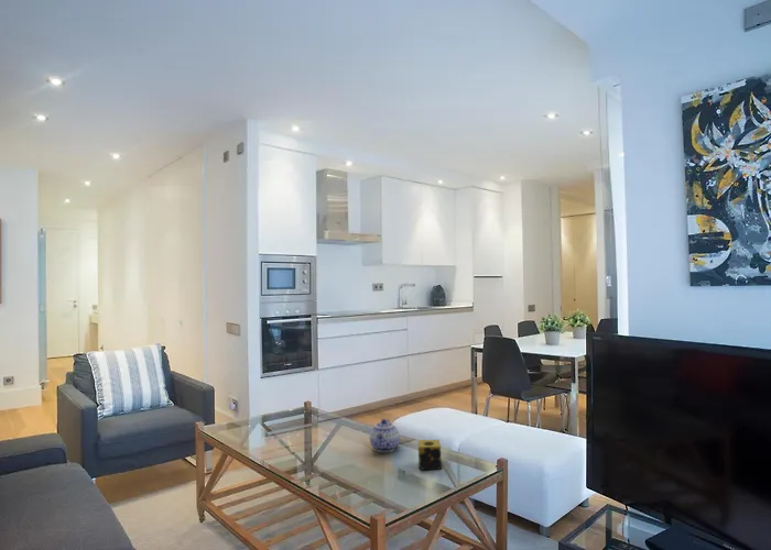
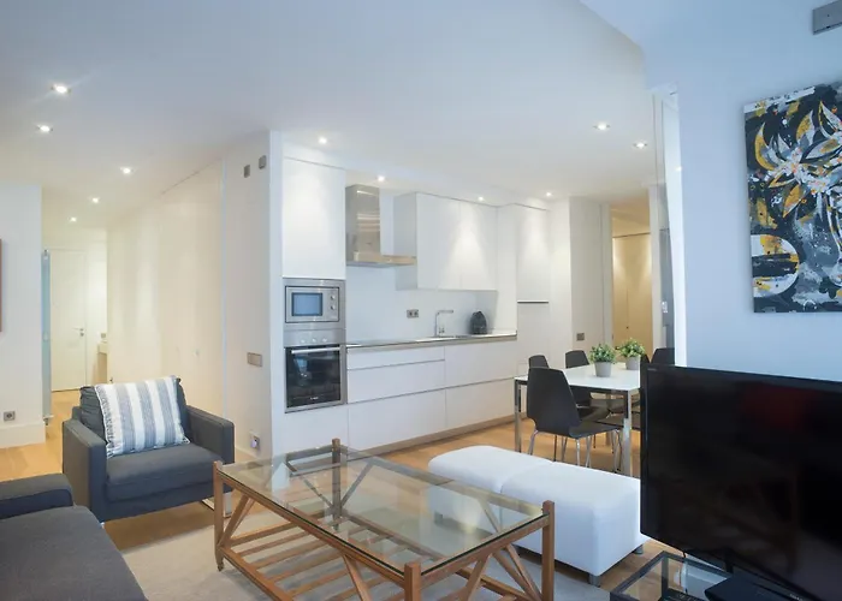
- candle [417,439,443,470]
- teapot [369,418,401,453]
